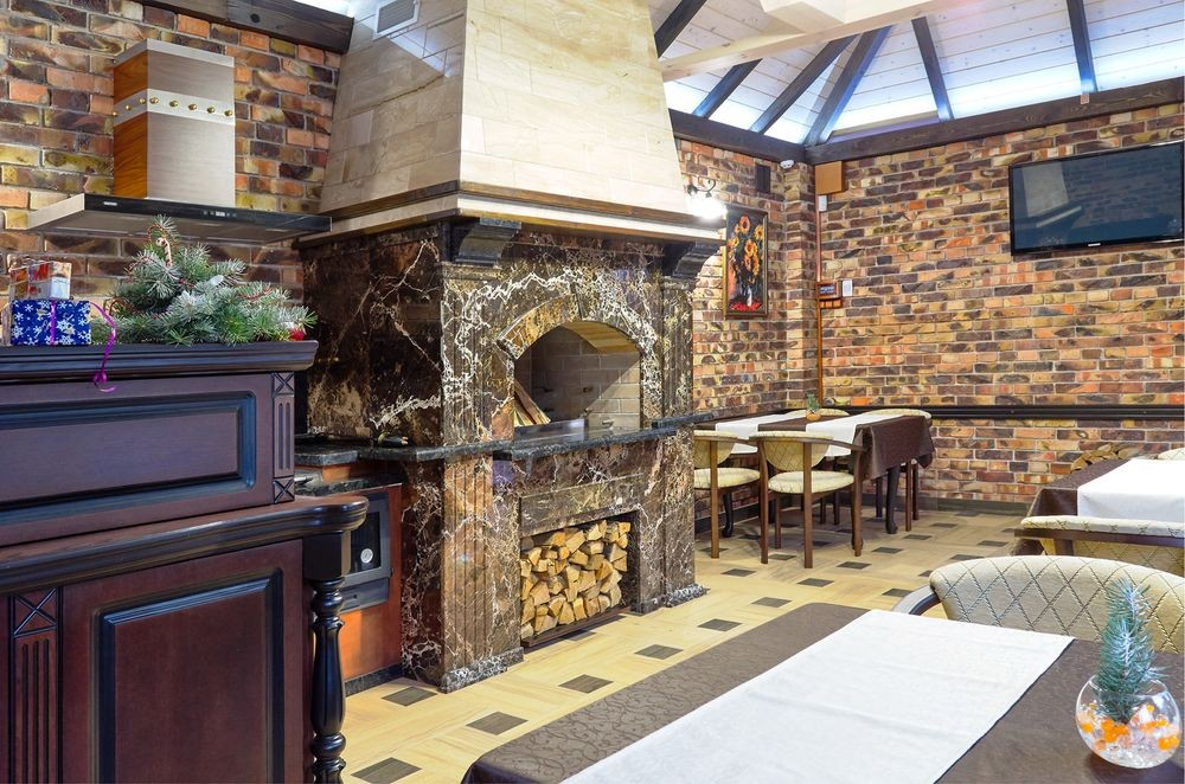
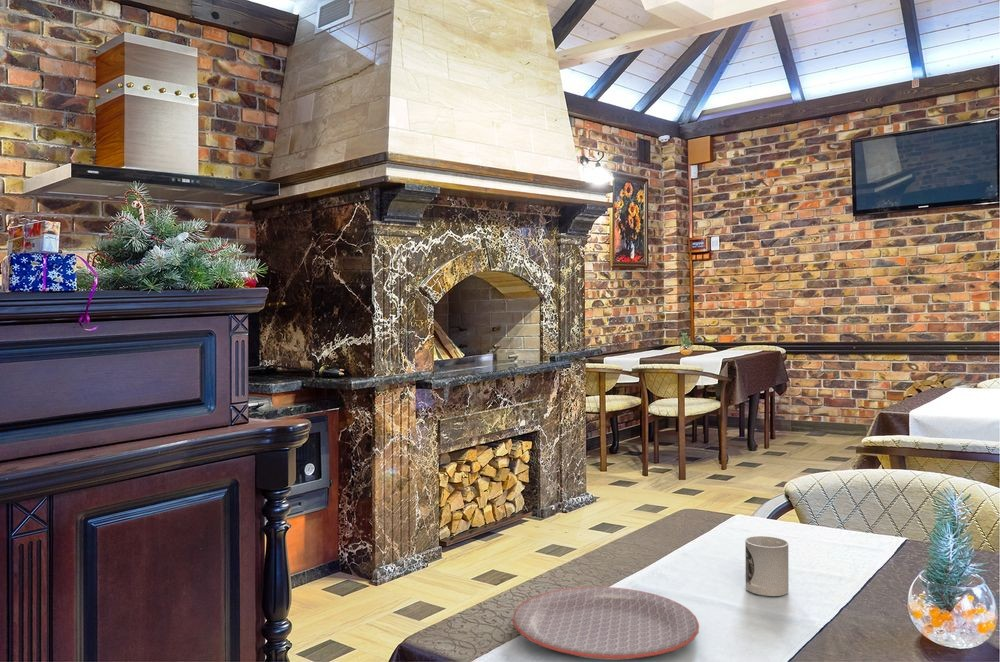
+ cup [744,535,790,597]
+ plate [512,586,700,661]
